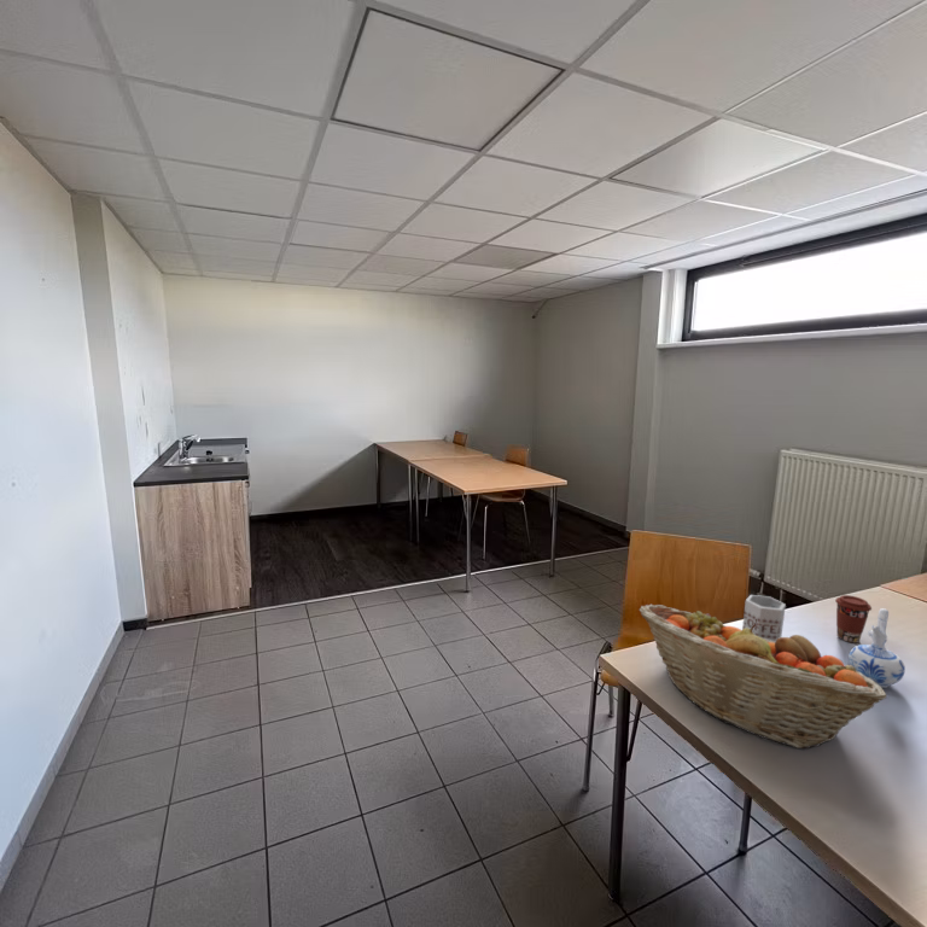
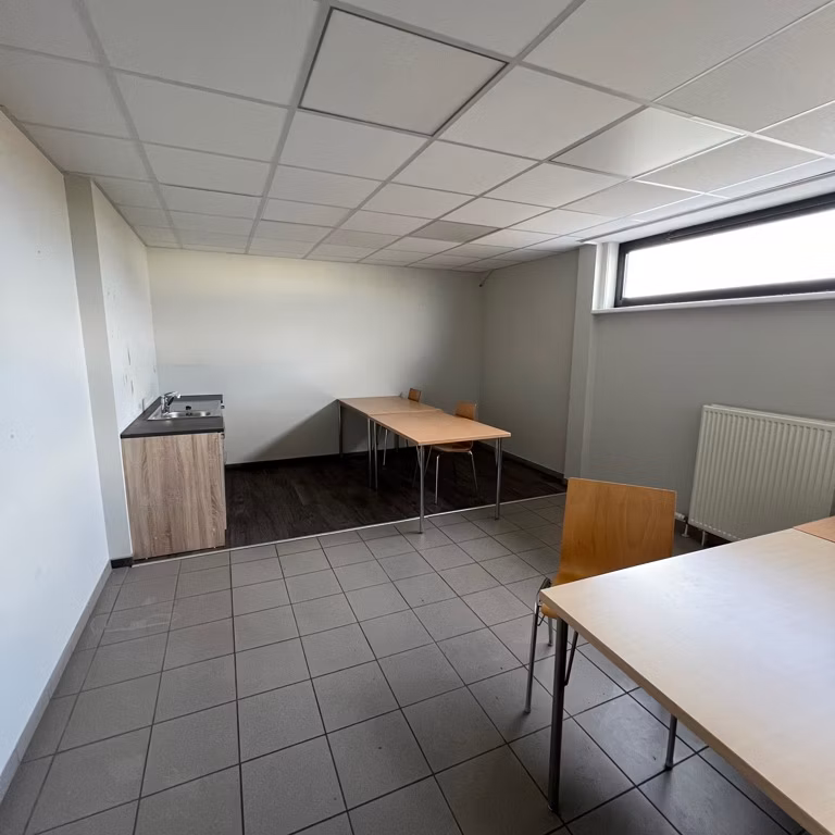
- mug [741,594,787,642]
- fruit basket [639,604,888,750]
- ceramic pitcher [847,607,906,689]
- coffee cup [834,594,873,643]
